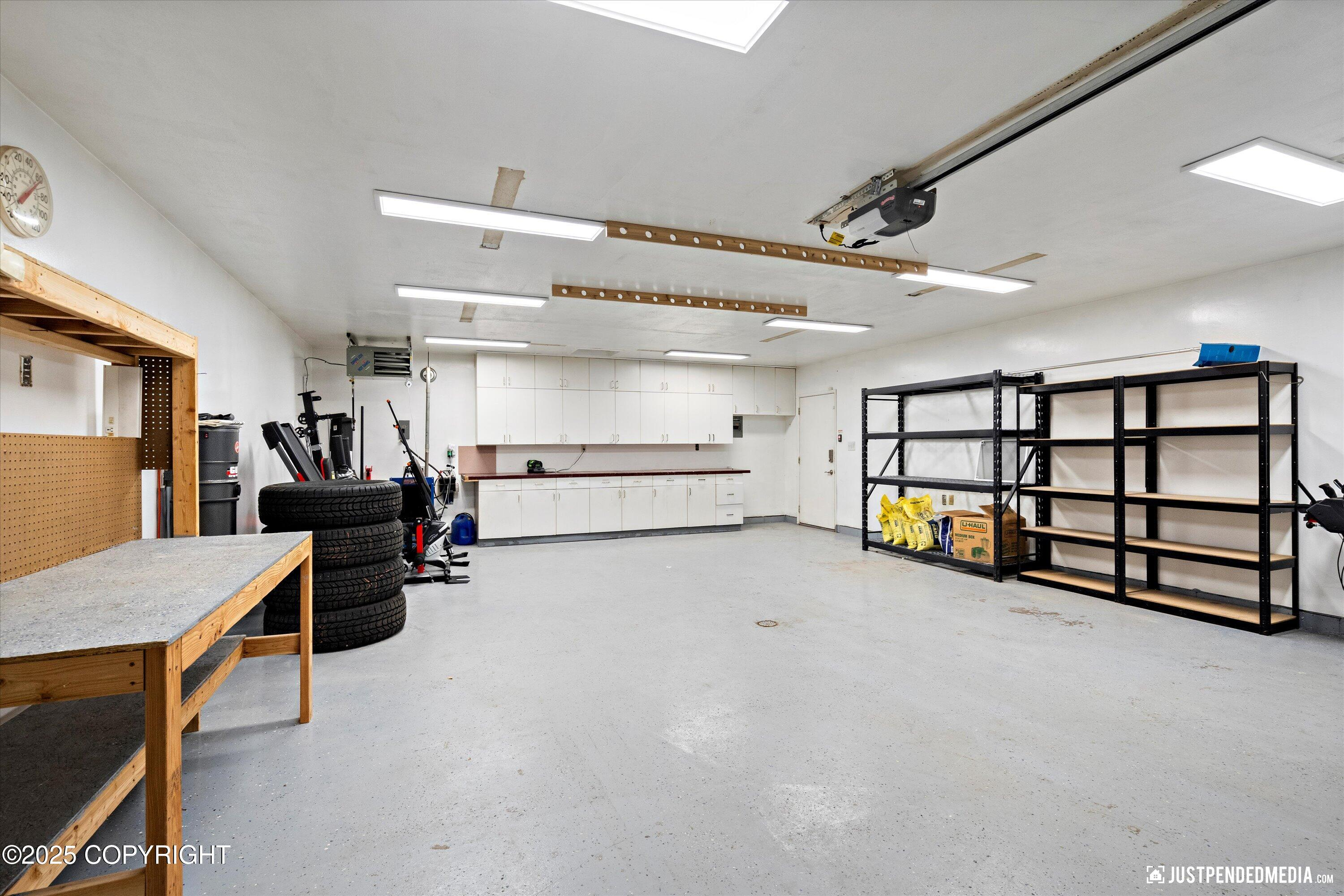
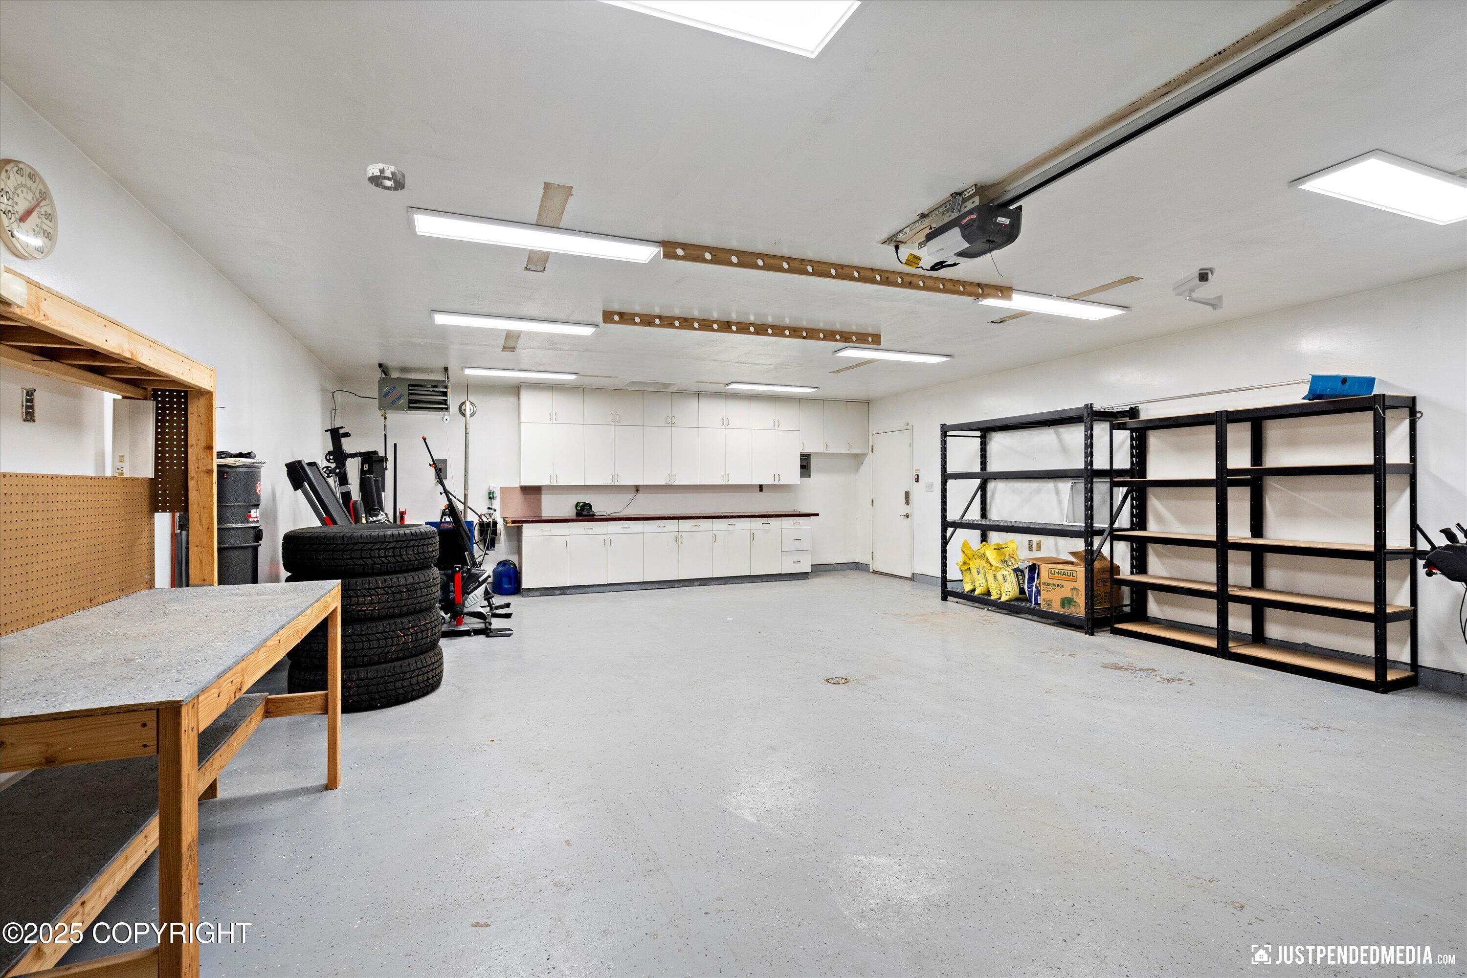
+ smoke detector [367,163,406,192]
+ security camera [1171,267,1222,311]
